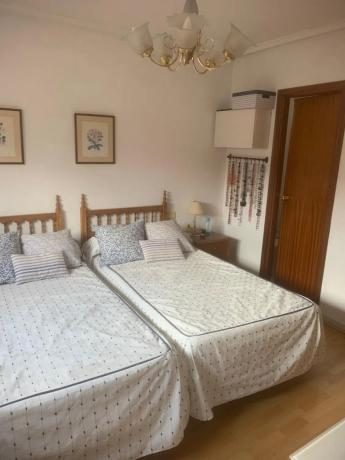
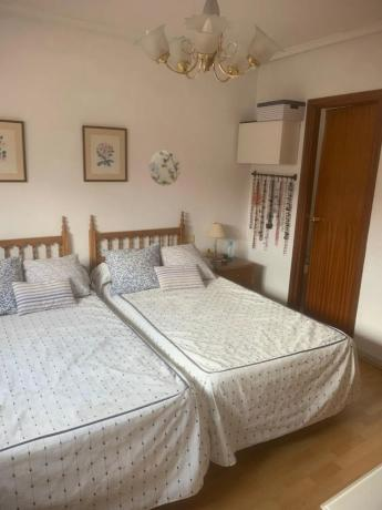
+ decorative plate [148,149,182,186]
